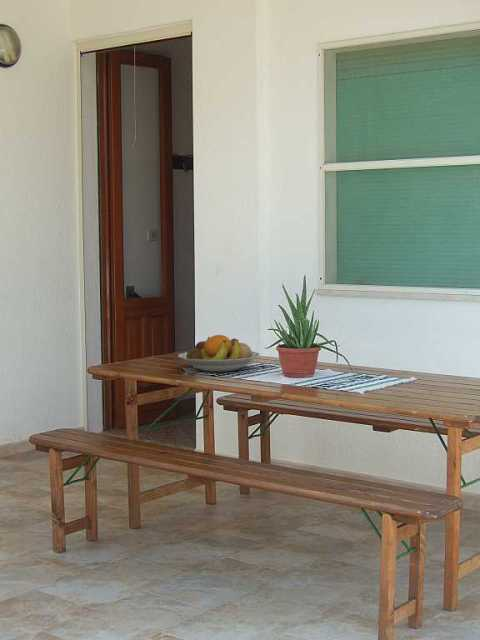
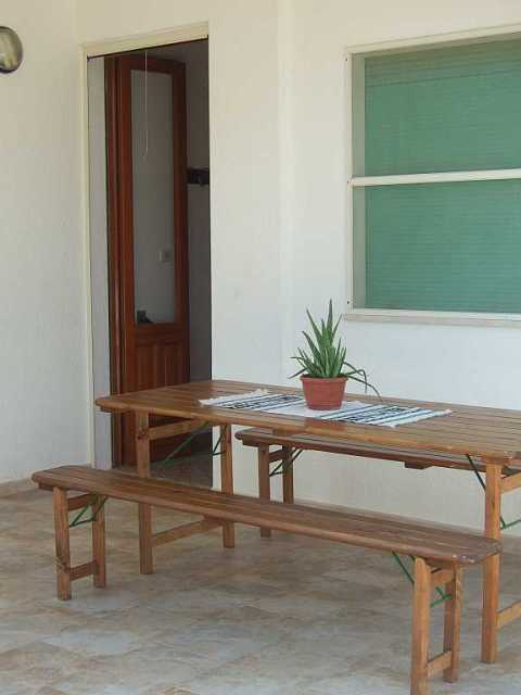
- fruit bowl [177,334,261,373]
